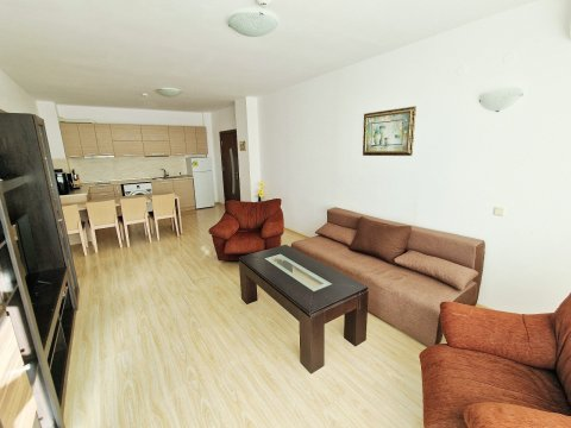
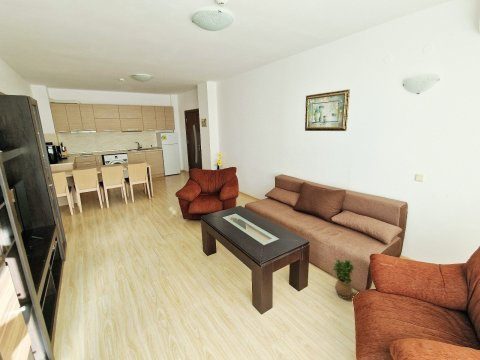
+ potted plant [331,258,355,300]
